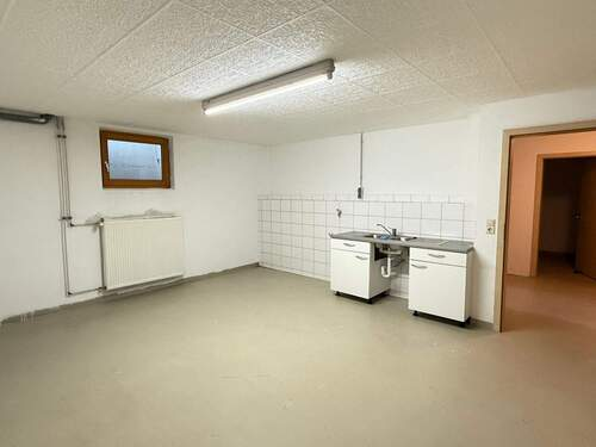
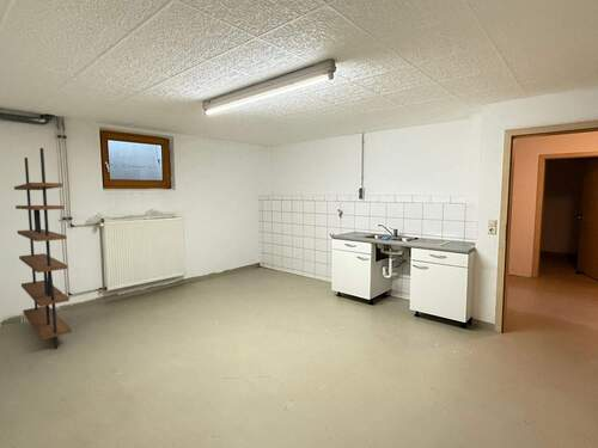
+ shelving unit [13,147,73,350]
